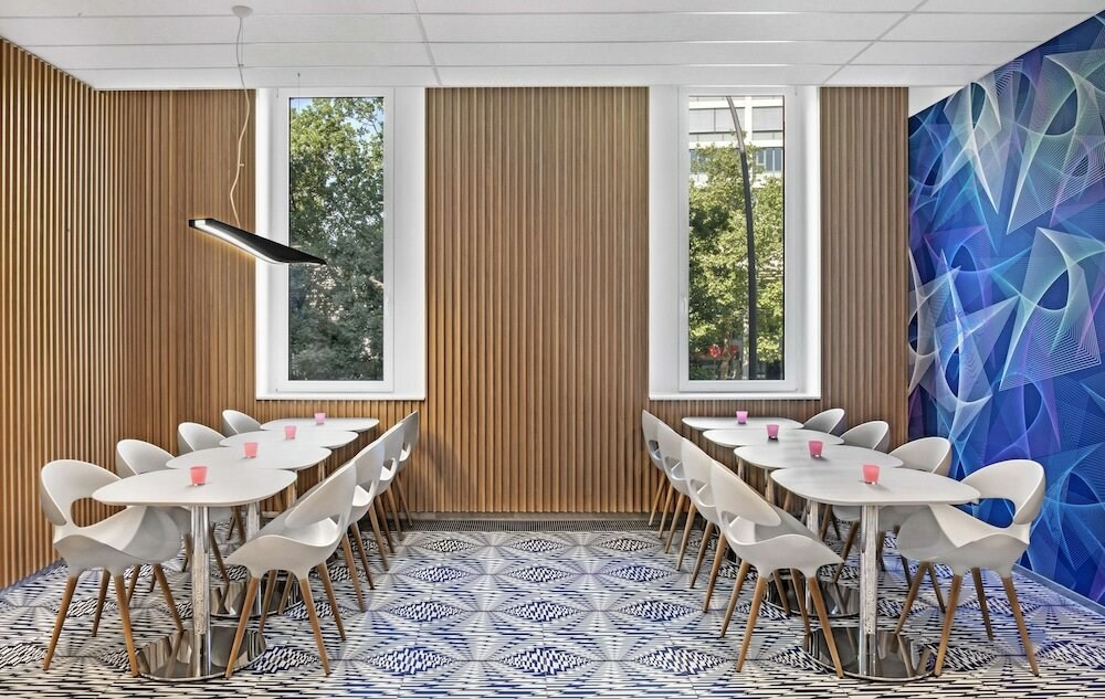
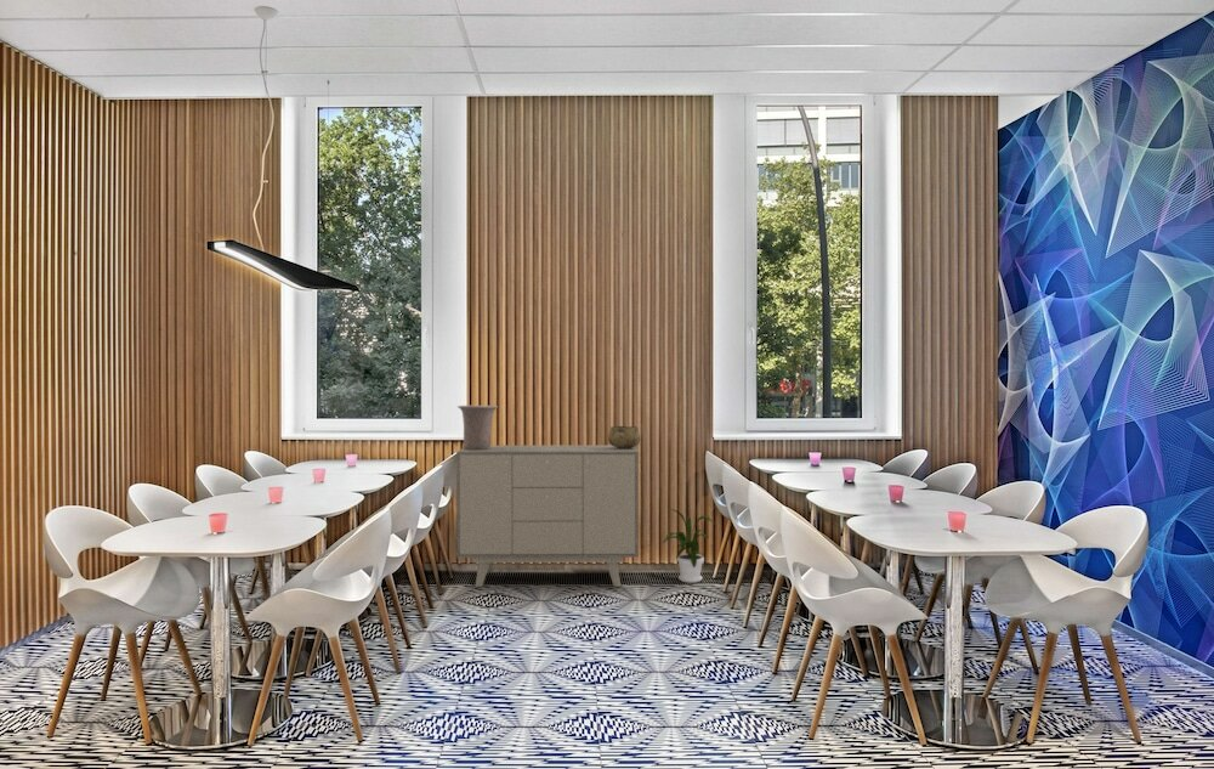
+ decorative bowl [607,425,642,449]
+ vase [456,405,499,449]
+ house plant [660,508,719,584]
+ sideboard [455,445,640,588]
